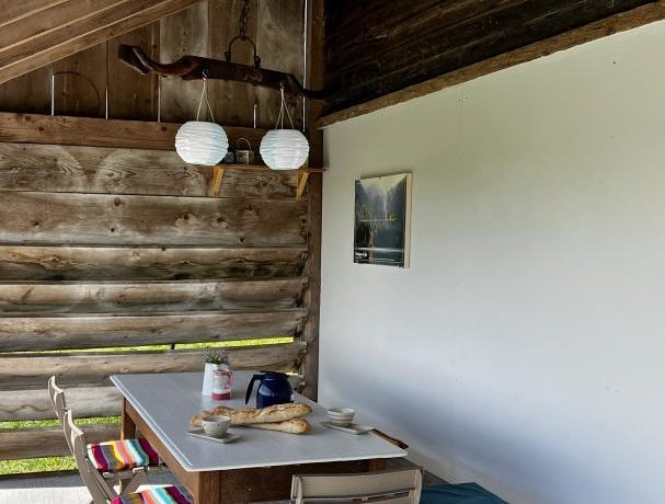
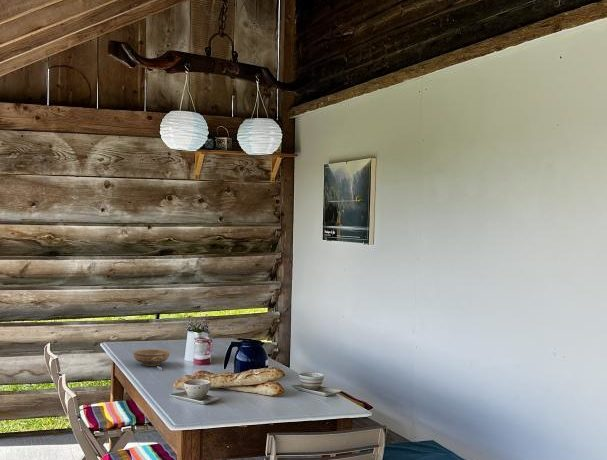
+ bowl [132,348,171,371]
